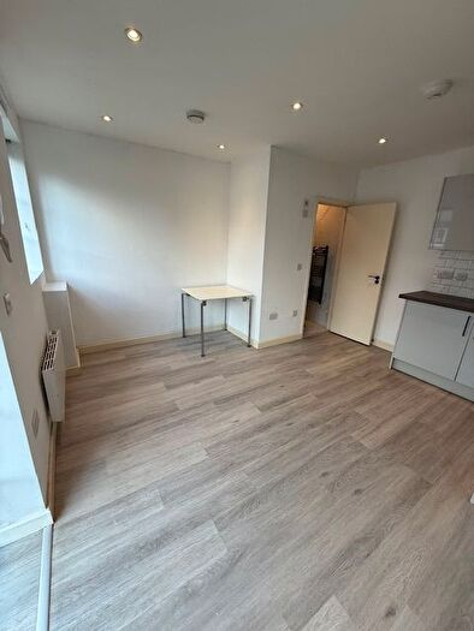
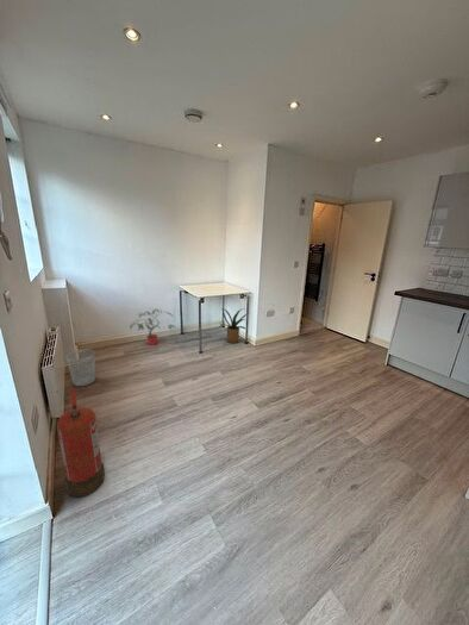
+ fire extinguisher [56,388,106,499]
+ wastebasket [65,348,96,387]
+ potted plant [129,307,177,346]
+ house plant [221,307,250,344]
